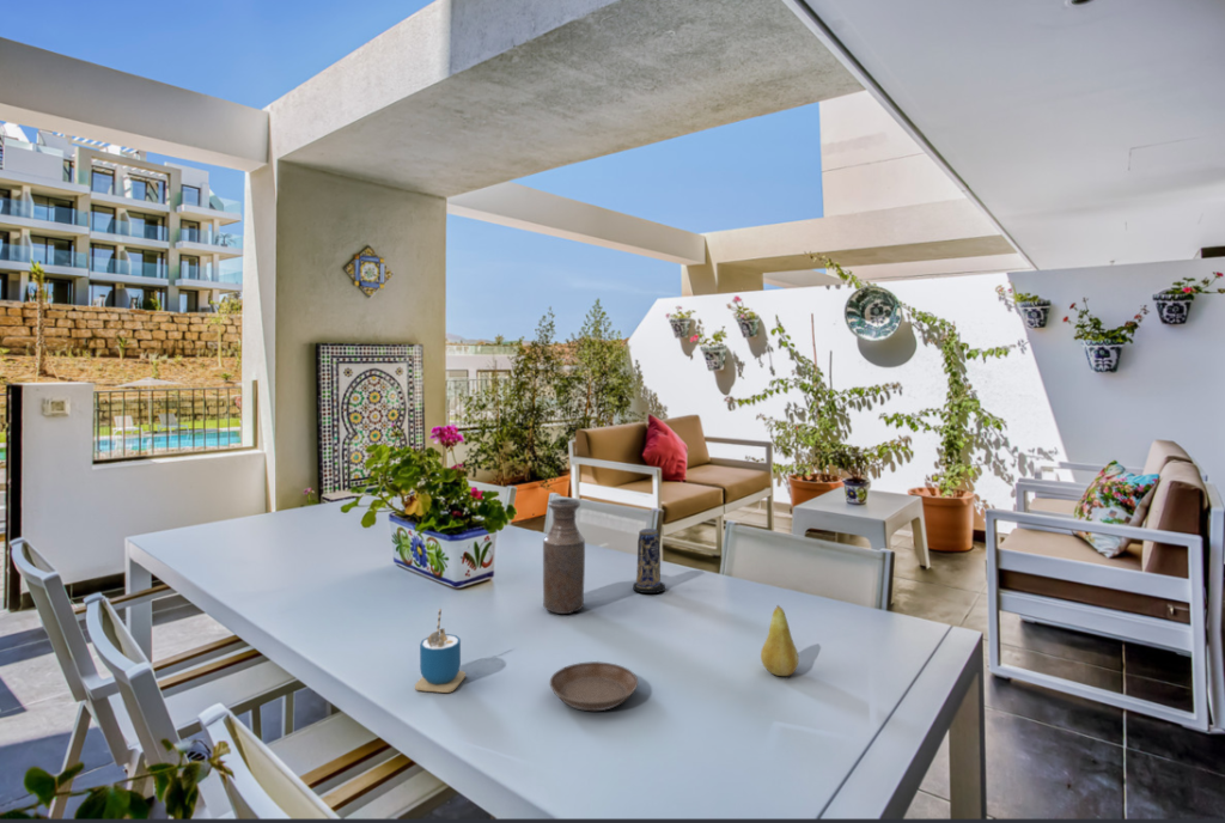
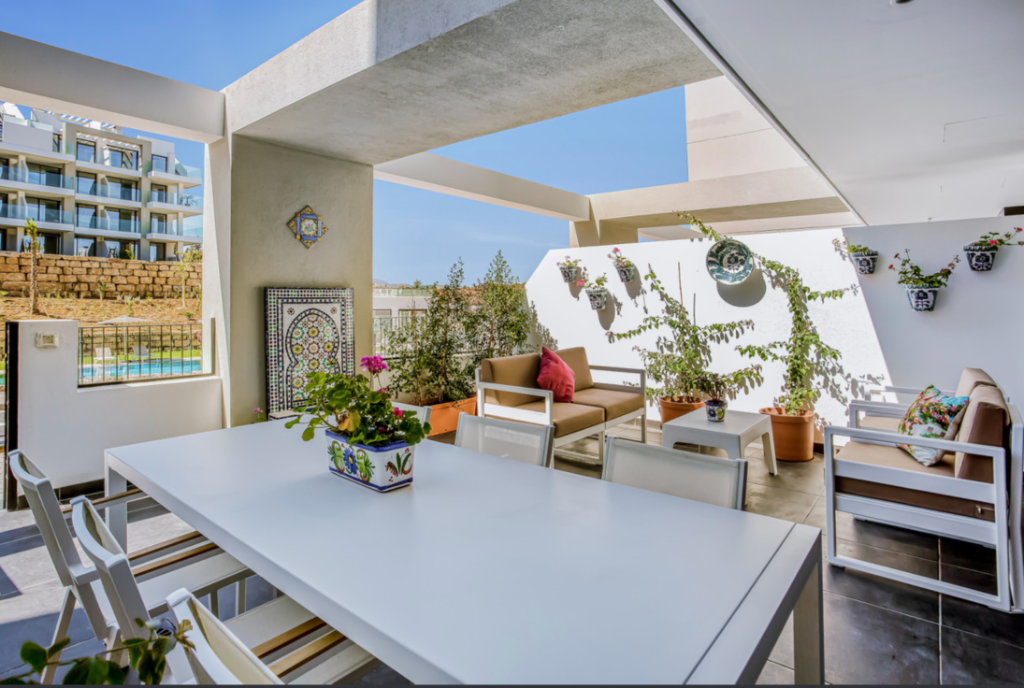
- candle [632,528,666,595]
- fruit [760,604,800,677]
- cup [414,608,467,694]
- bottle [542,498,586,615]
- saucer [549,660,639,712]
